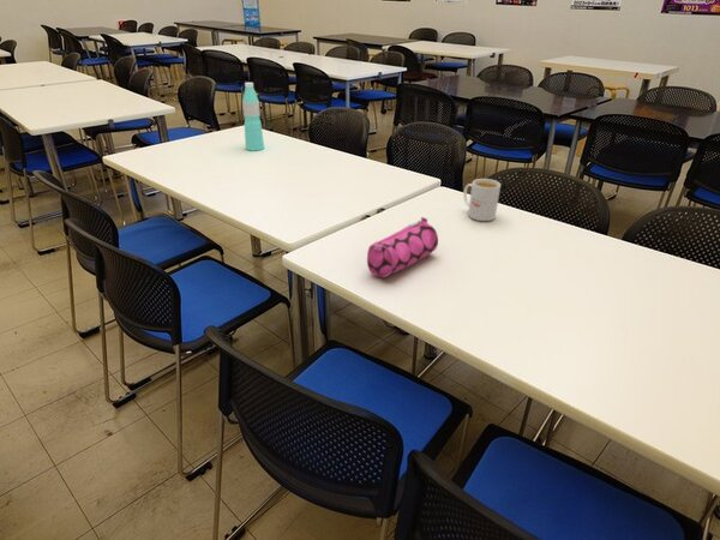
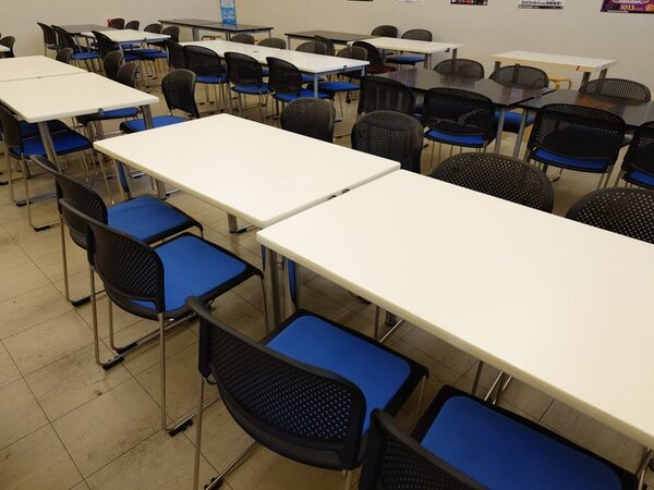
- pencil case [366,216,439,278]
- mug [462,178,502,222]
- water bottle [241,82,265,152]
